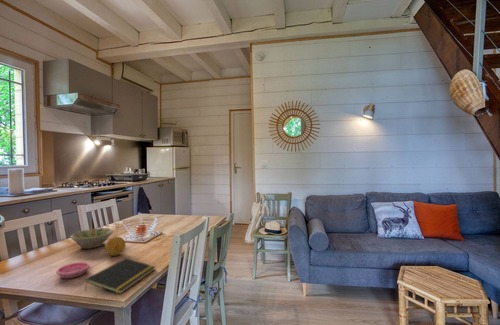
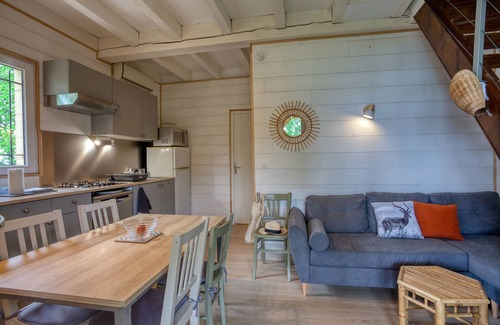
- notepad [84,257,156,295]
- bowl [69,227,114,250]
- fruit [104,236,127,257]
- saucer [55,261,90,279]
